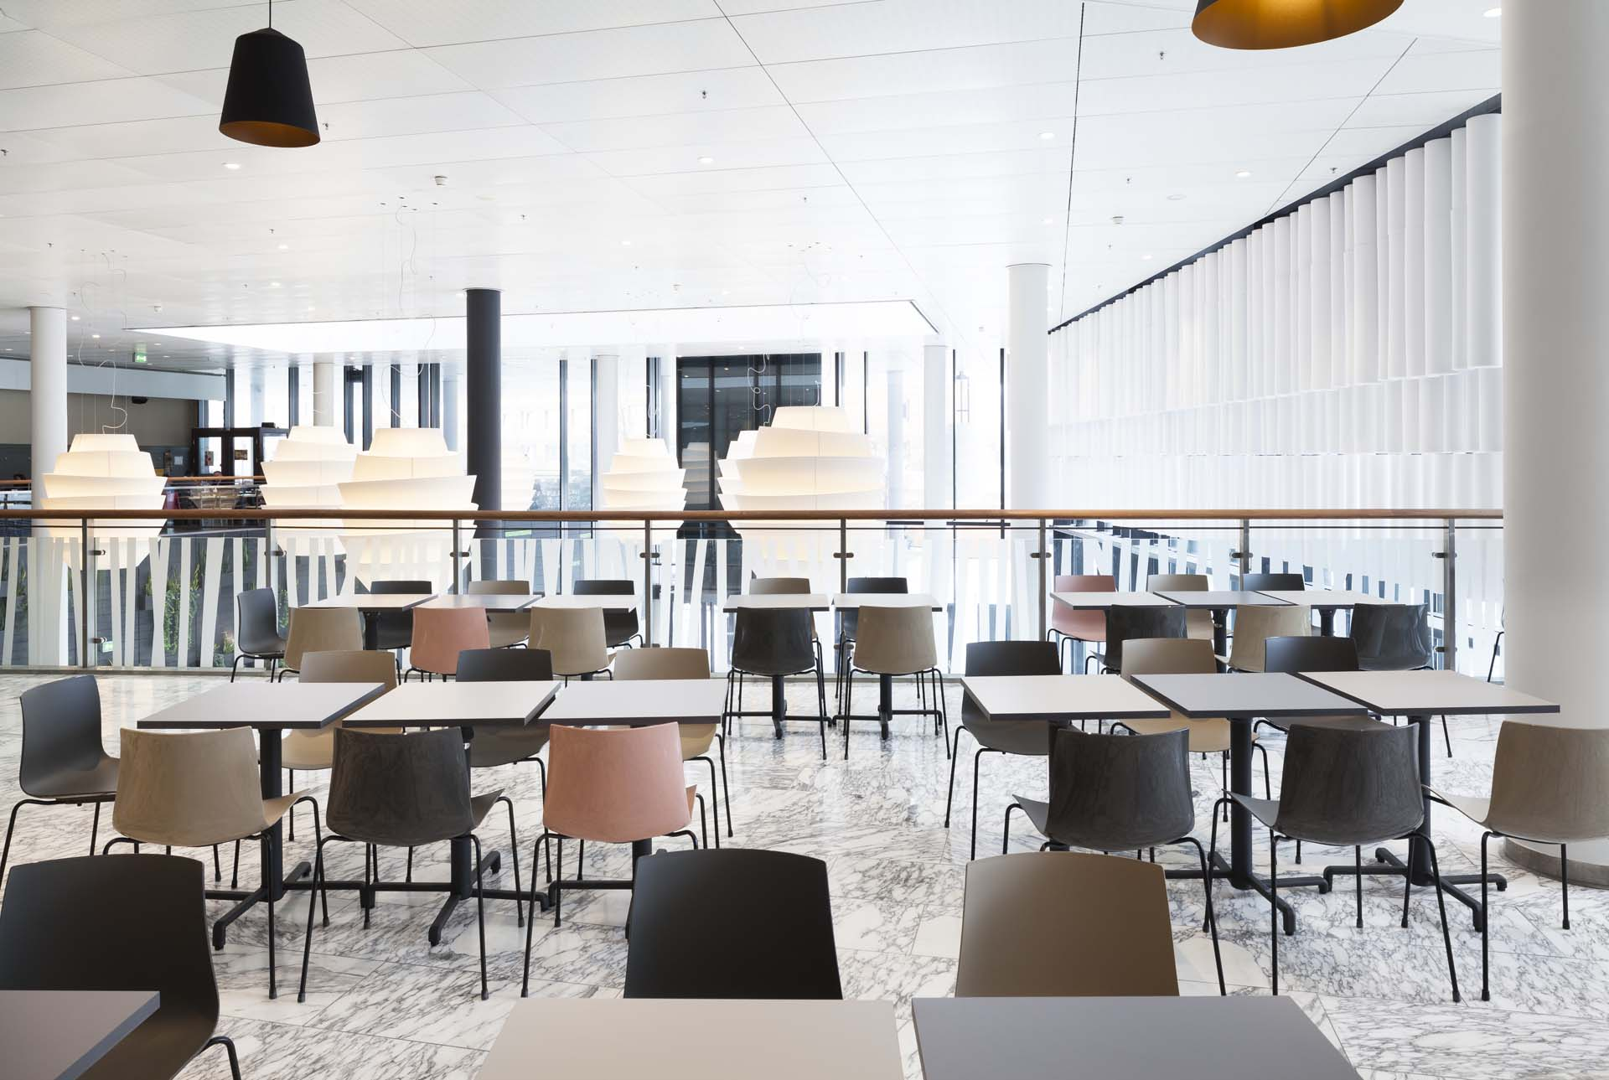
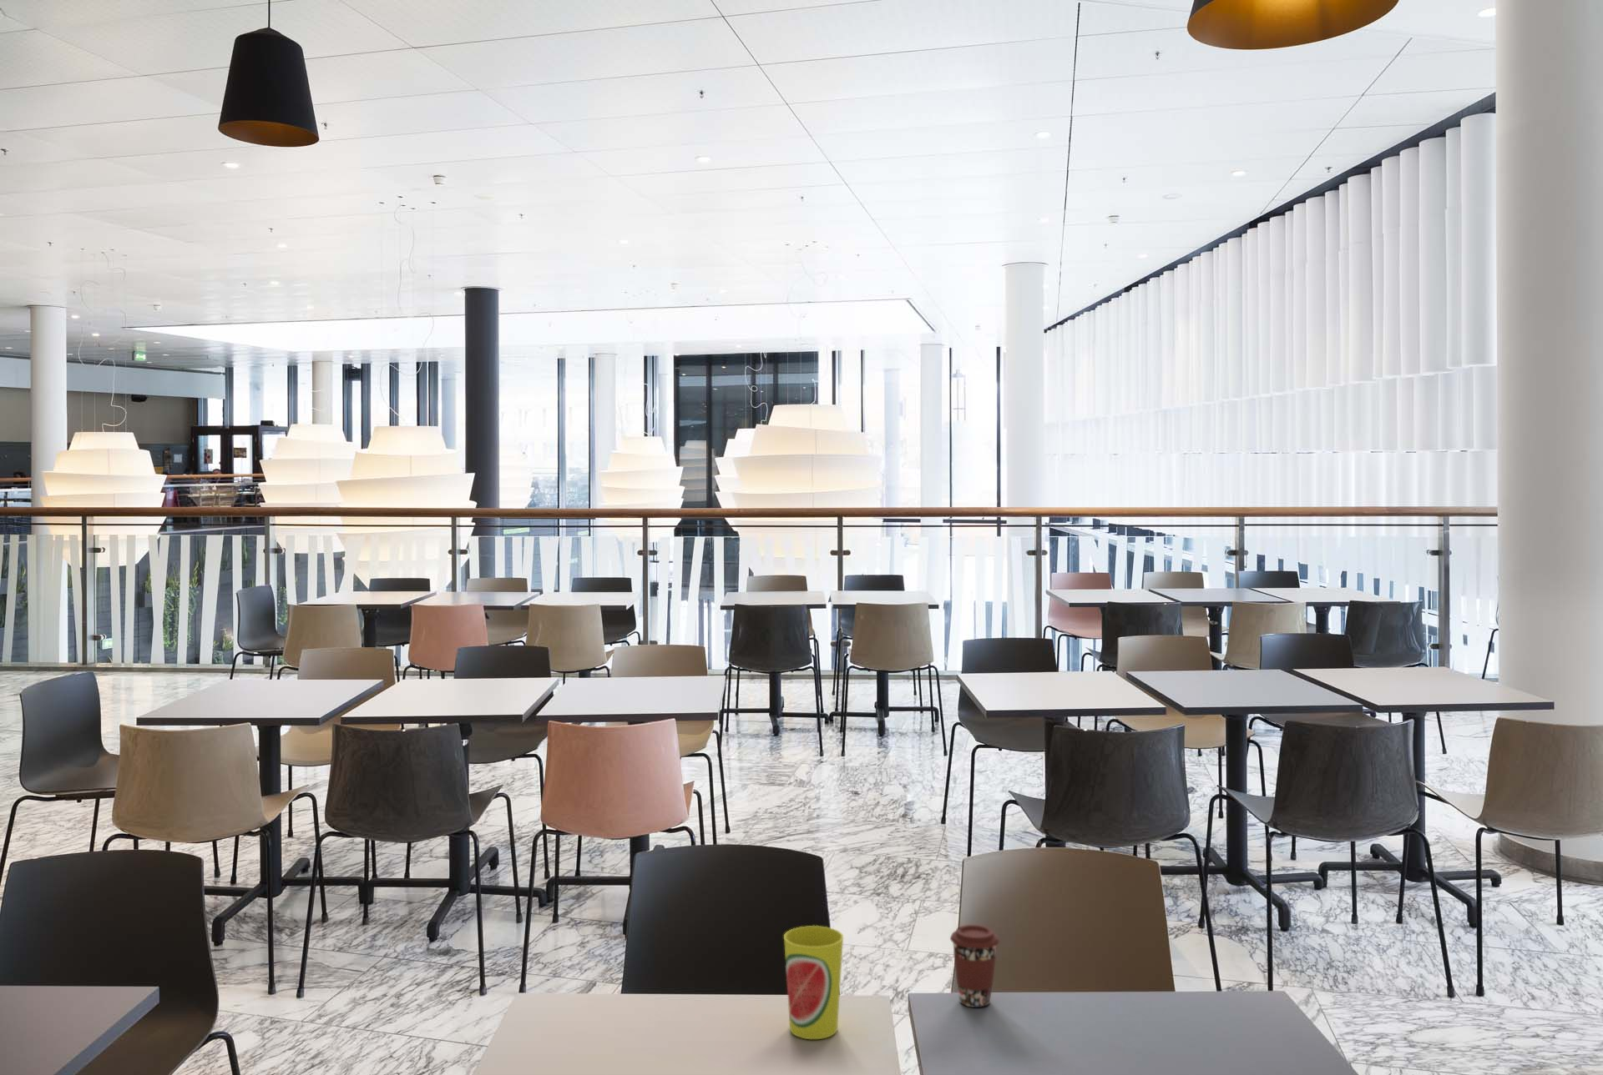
+ cup [783,925,844,1040]
+ coffee cup [950,924,1000,1008]
